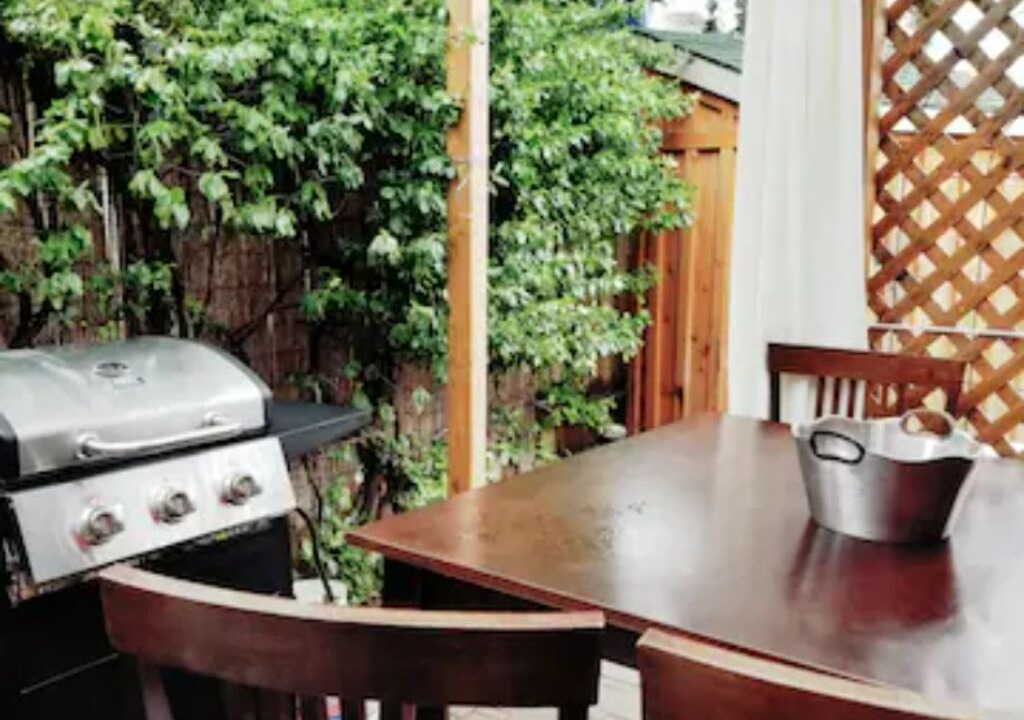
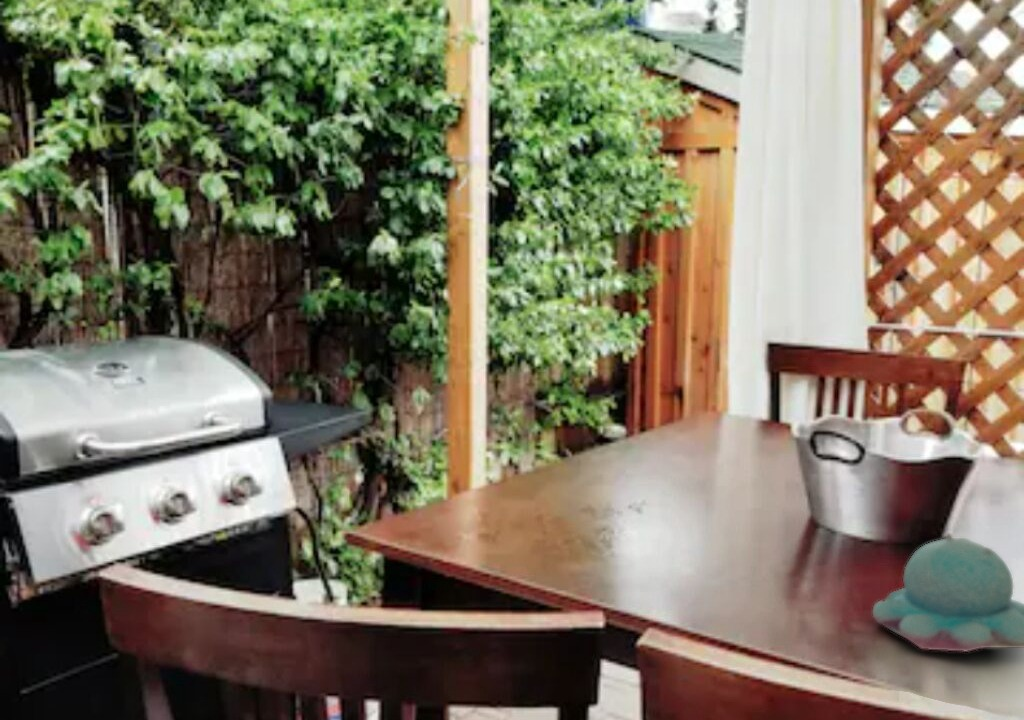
+ candle [872,534,1024,653]
